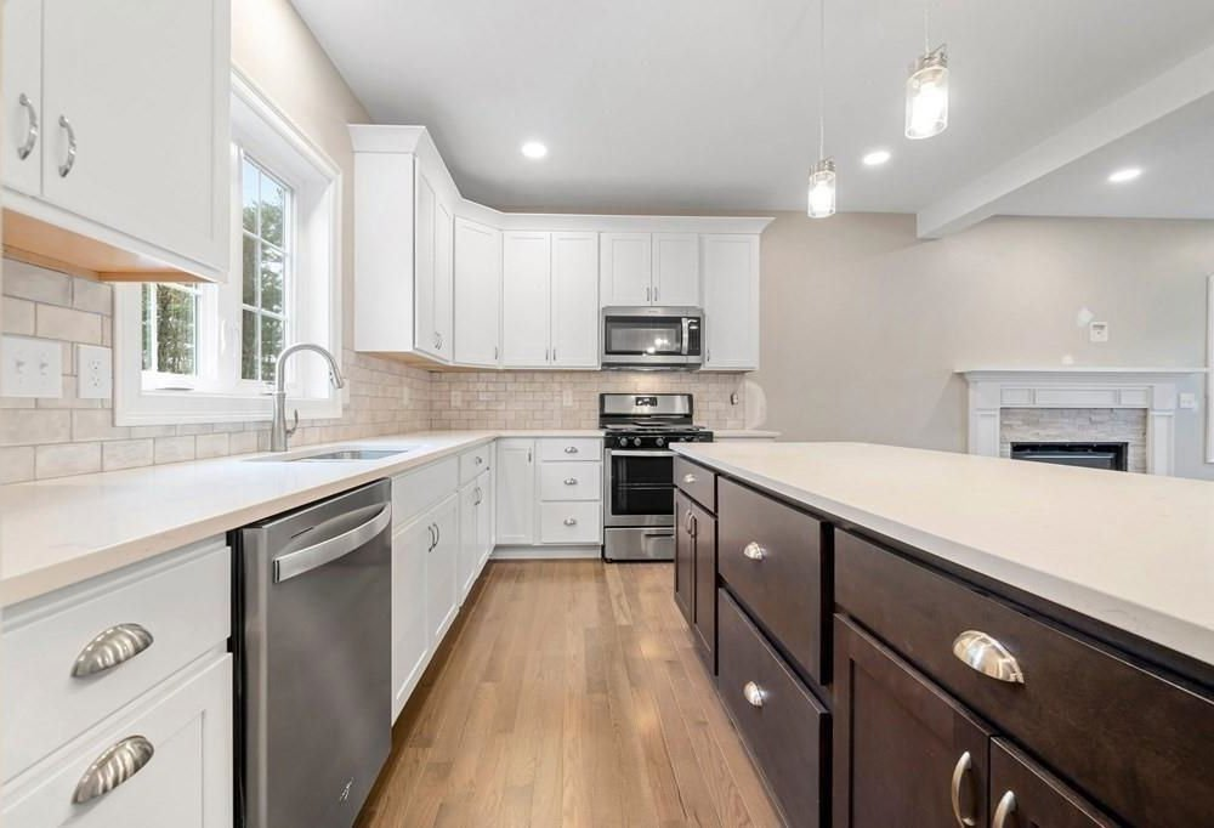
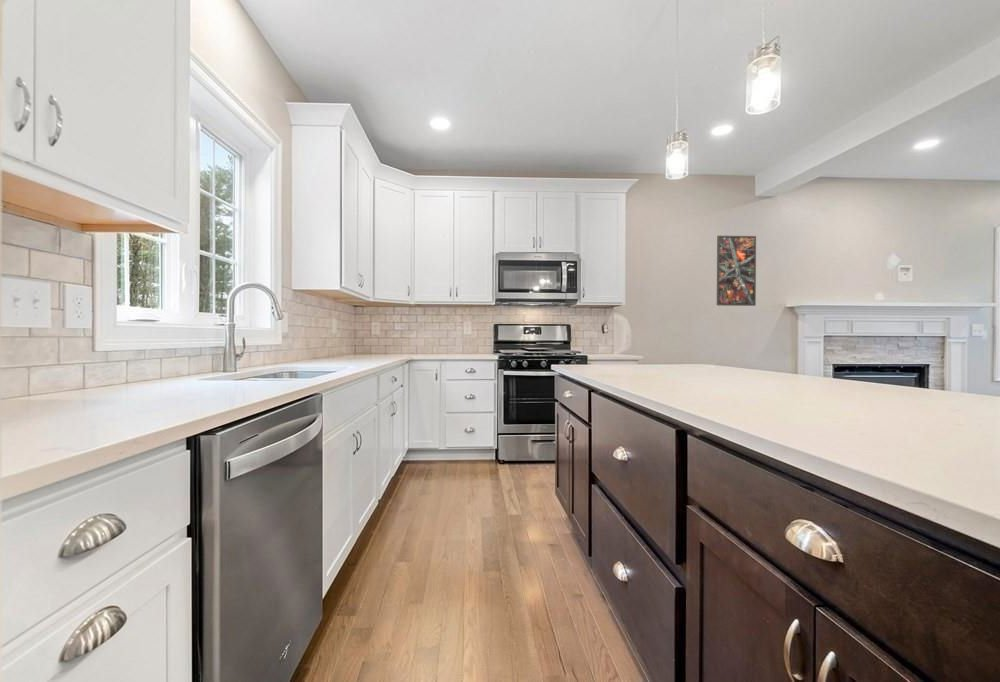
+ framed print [716,235,757,307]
